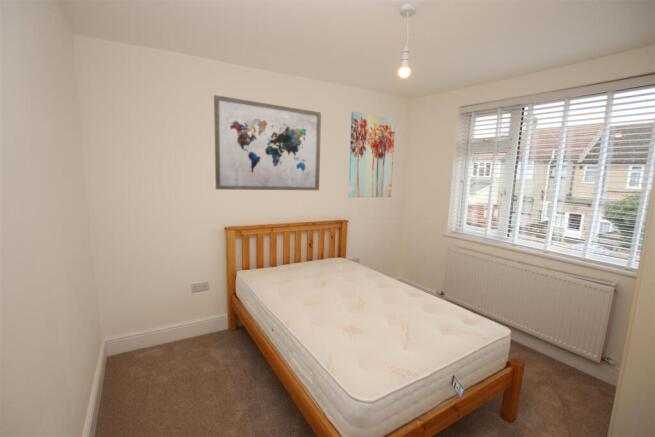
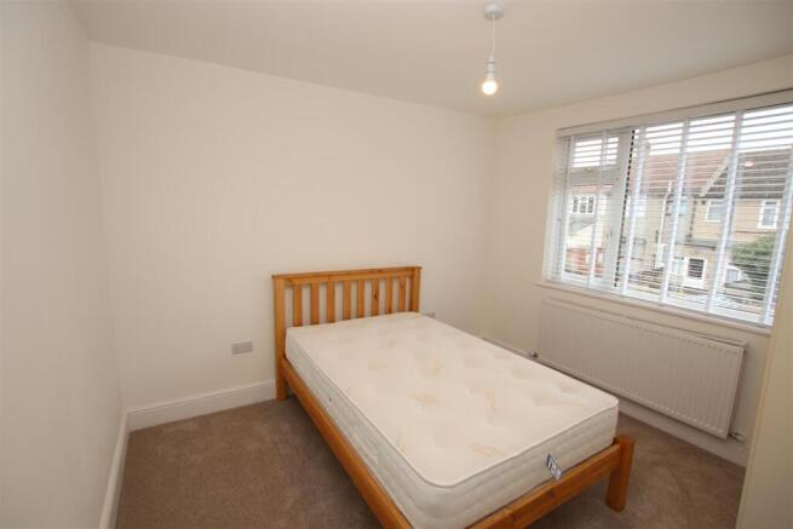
- wall art [213,94,322,191]
- wall art [347,111,396,198]
